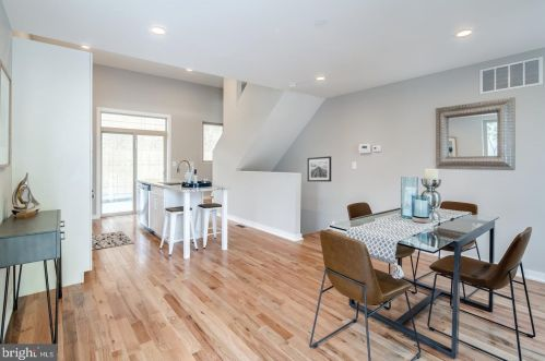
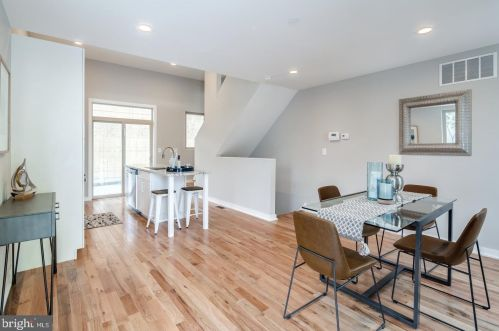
- wall art [307,155,332,183]
